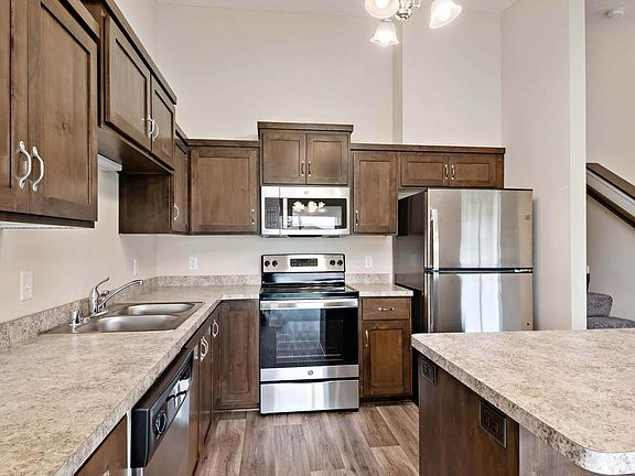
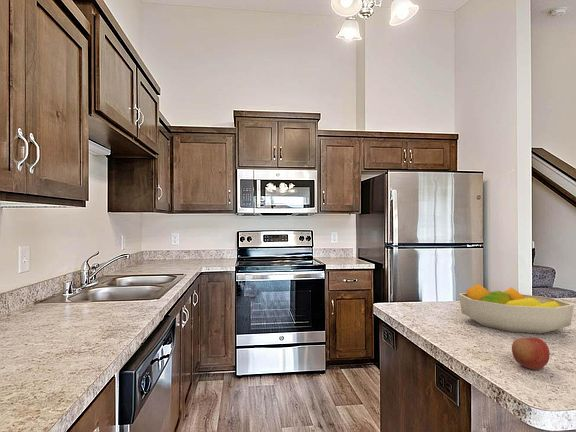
+ apple [511,336,551,371]
+ fruit bowl [458,283,575,335]
